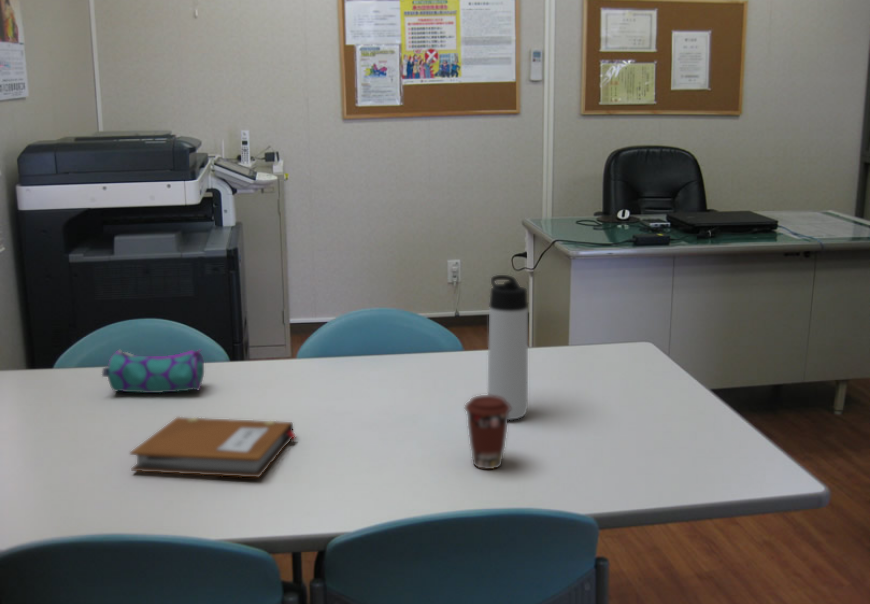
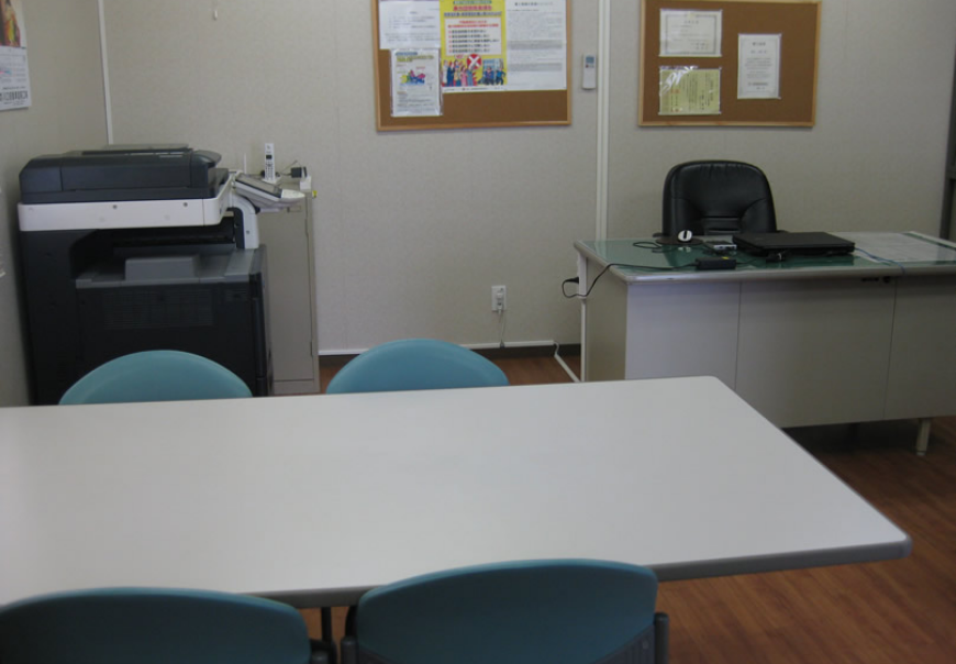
- coffee cup [464,394,511,470]
- thermos bottle [487,274,529,421]
- pencil case [101,348,205,394]
- notebook [129,416,298,478]
